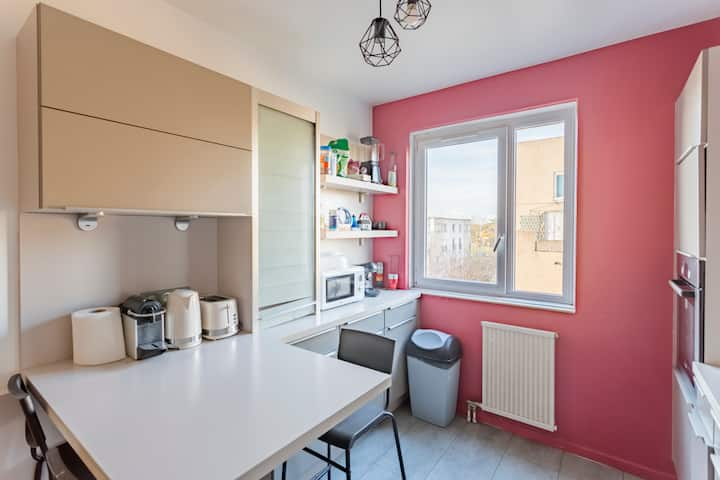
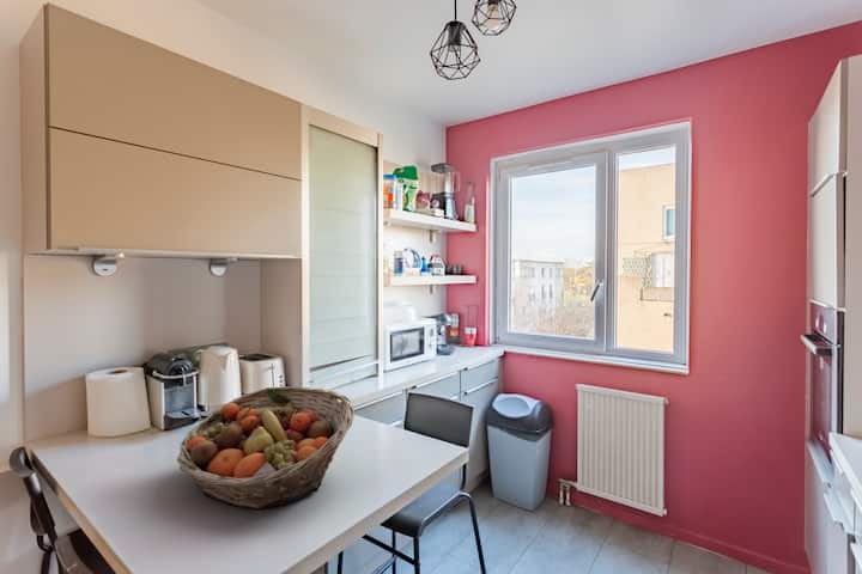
+ fruit basket [176,385,356,509]
